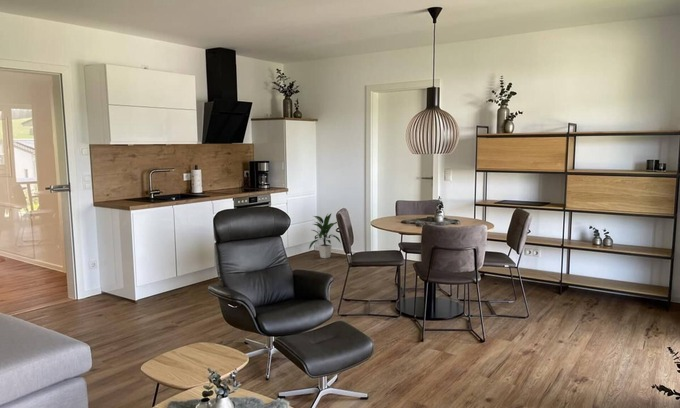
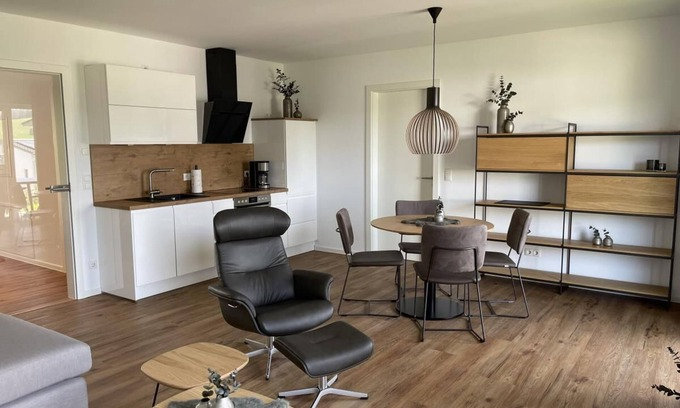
- indoor plant [308,212,342,259]
